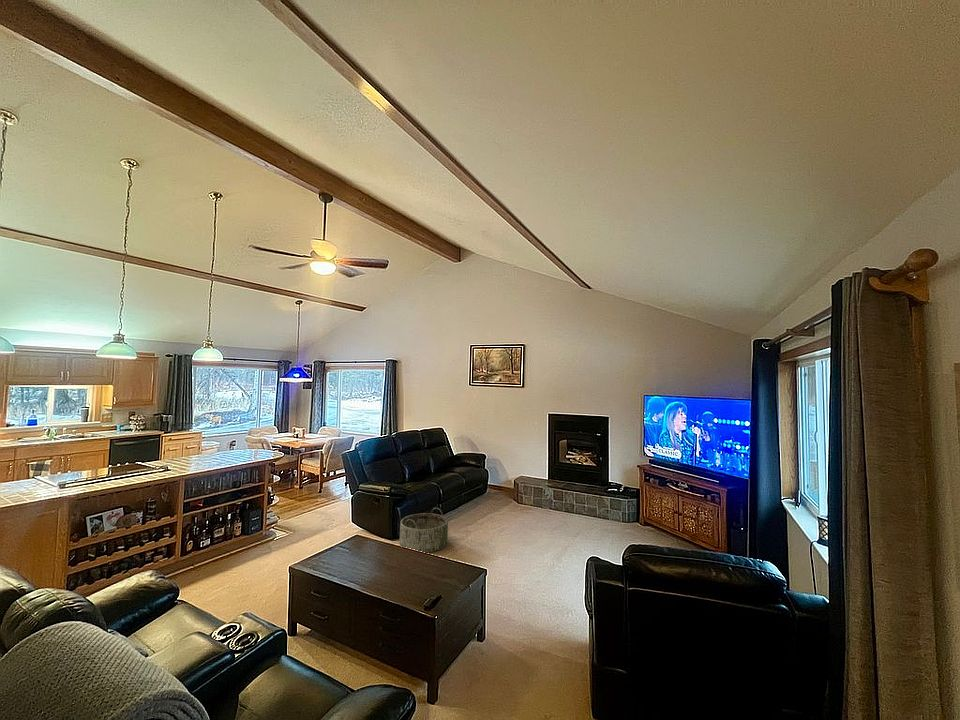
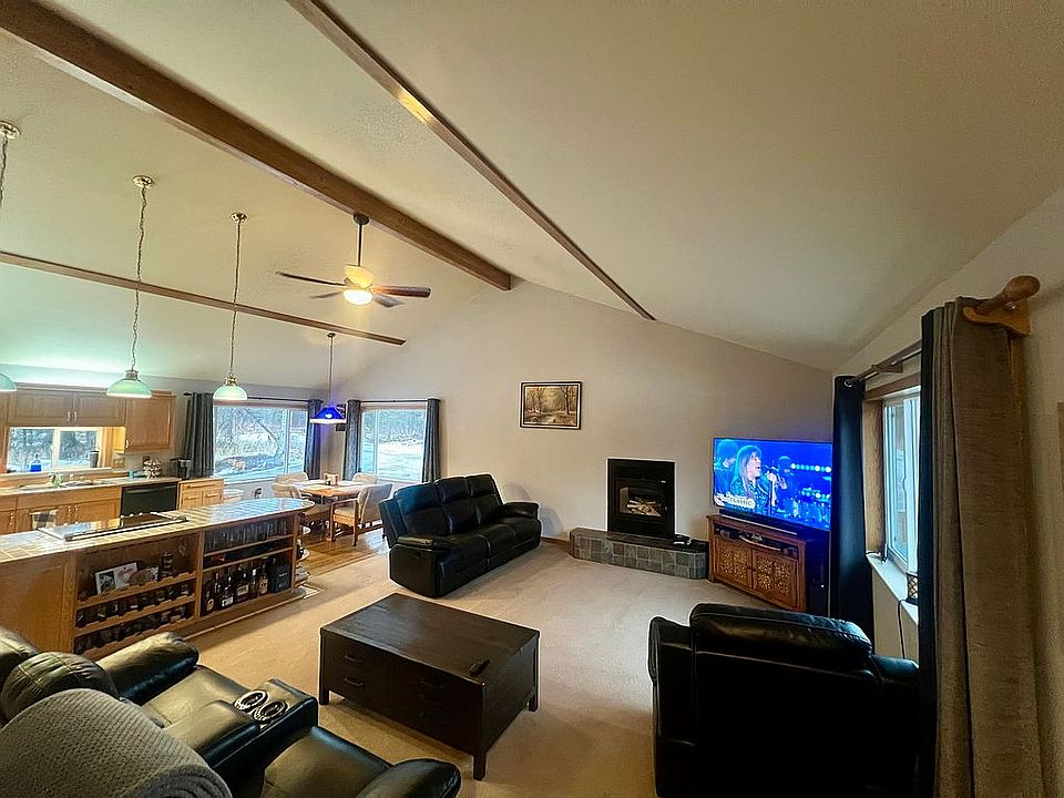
- basket [399,507,449,554]
